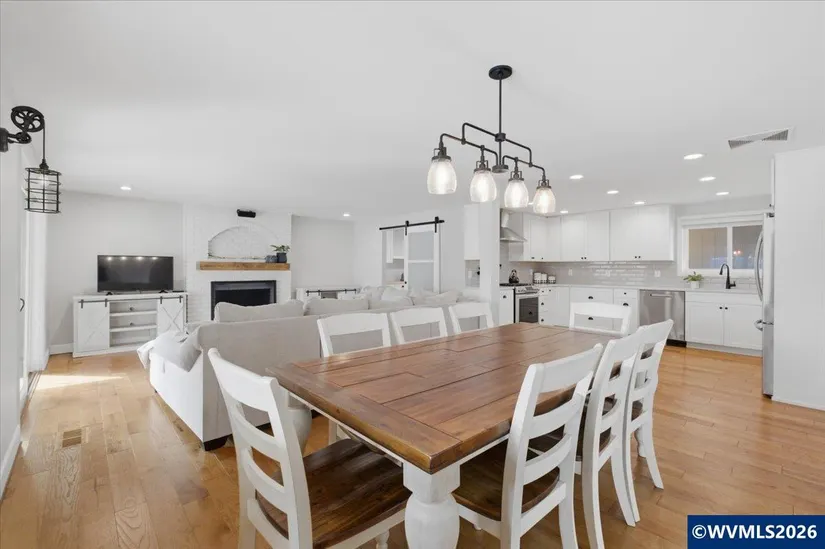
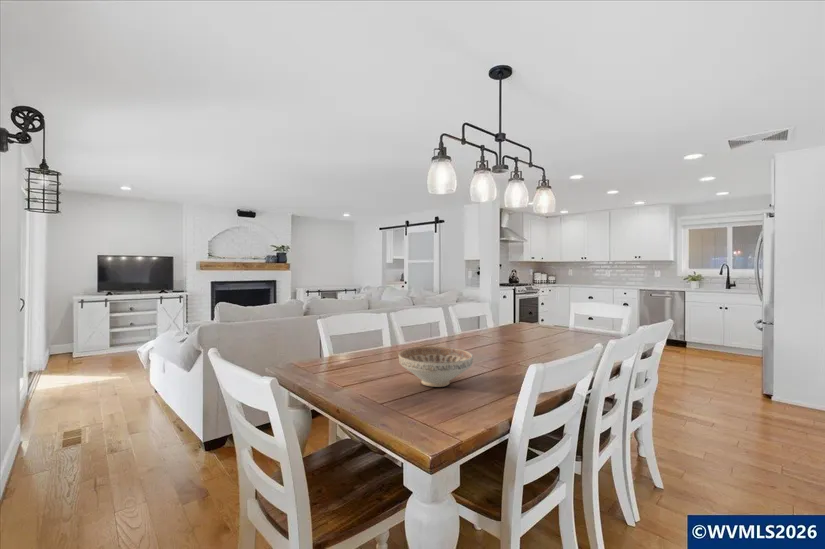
+ decorative bowl [398,346,474,388]
